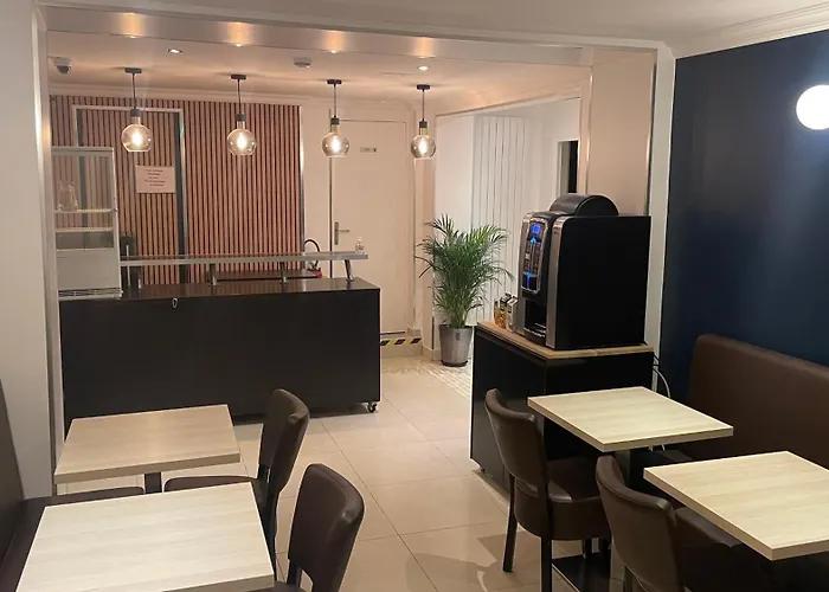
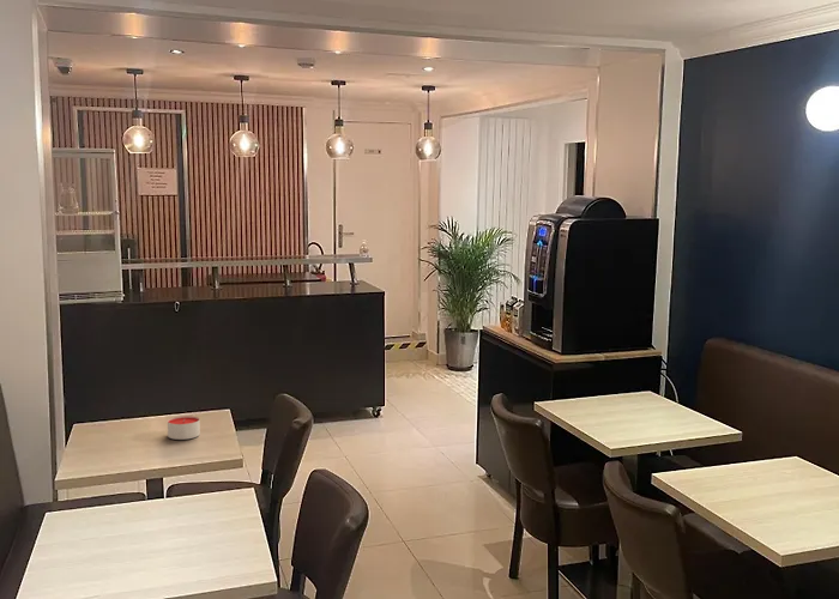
+ candle [167,415,201,441]
